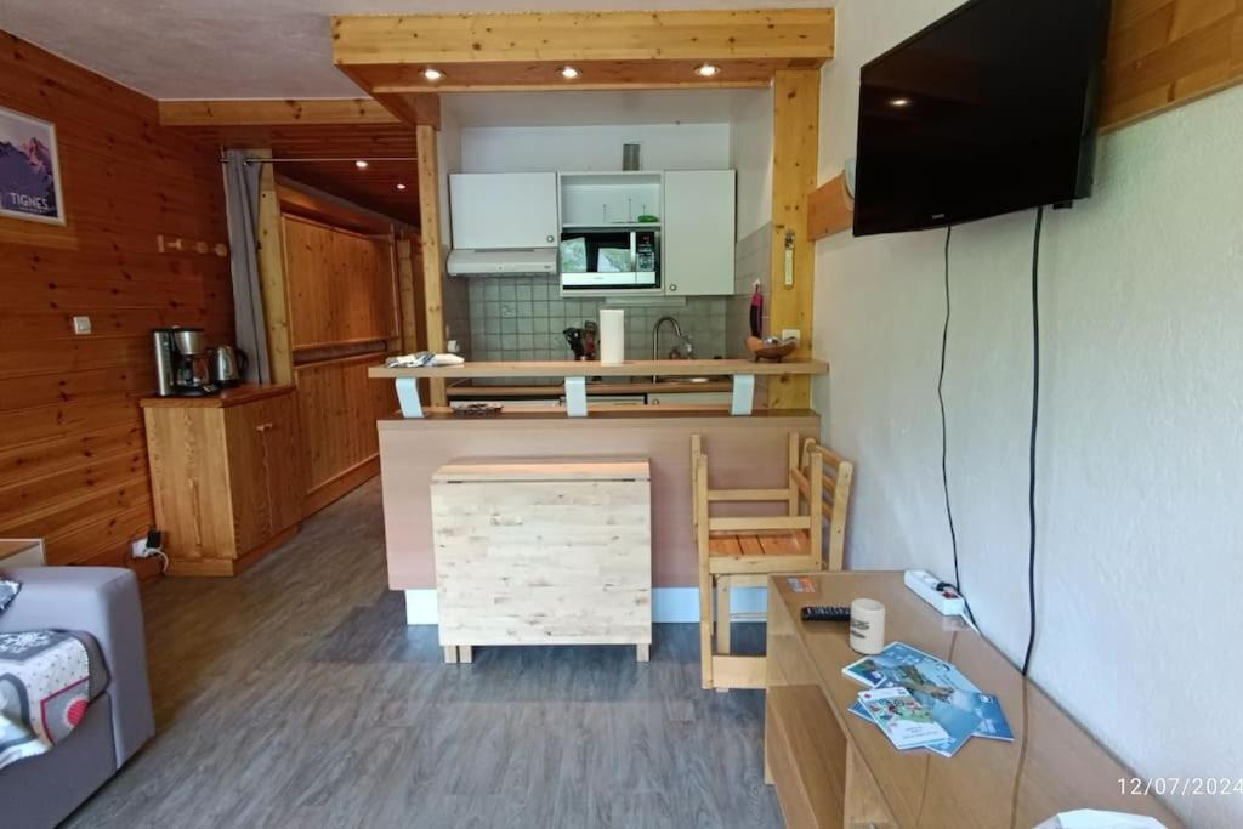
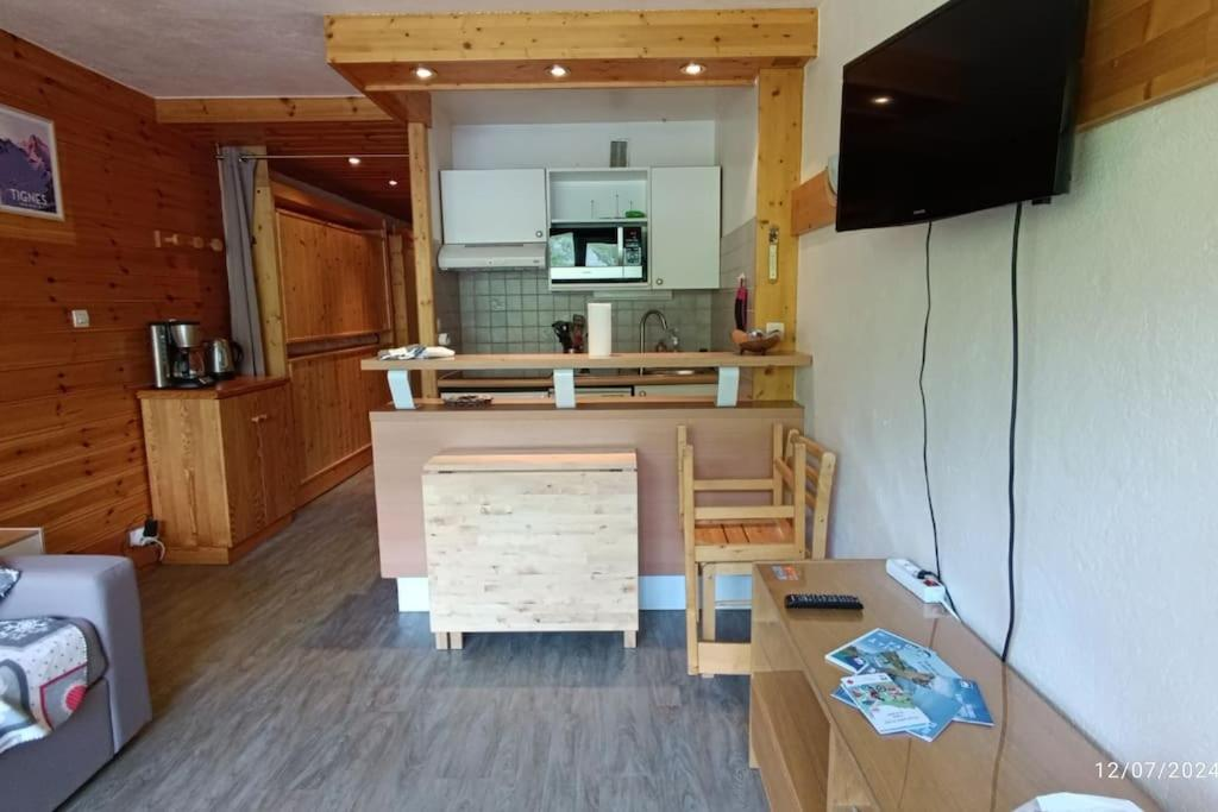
- cup [848,597,886,655]
